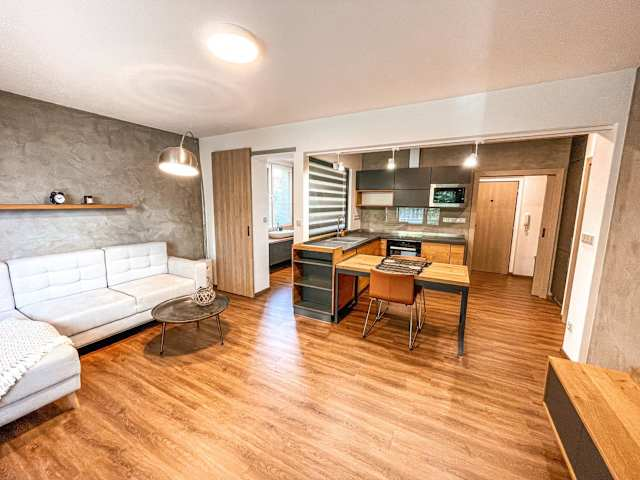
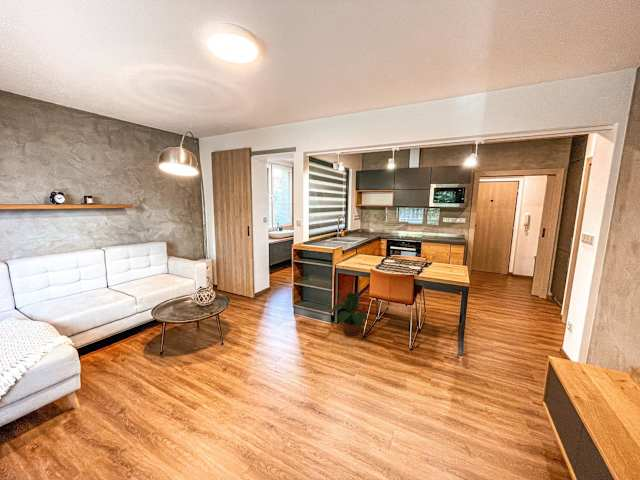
+ potted plant [329,292,369,336]
